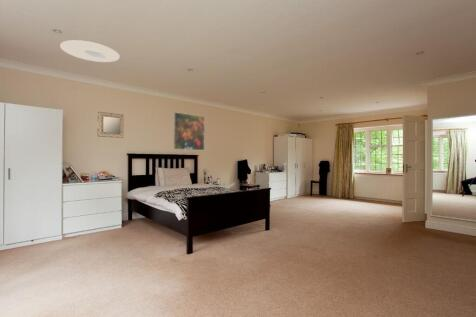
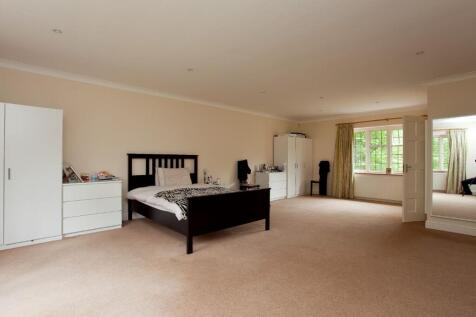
- home mirror [97,111,124,139]
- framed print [172,111,206,151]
- ceiling light [59,39,121,63]
